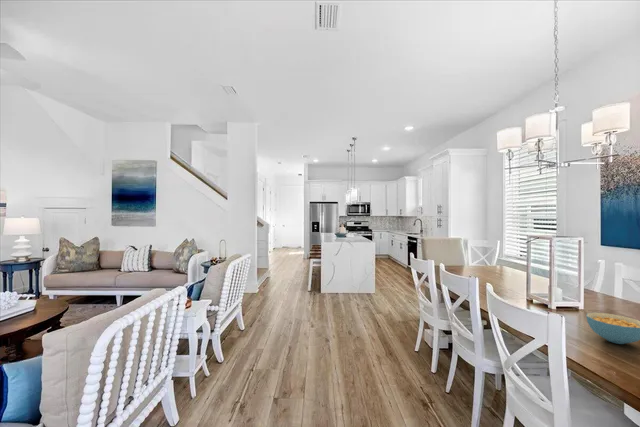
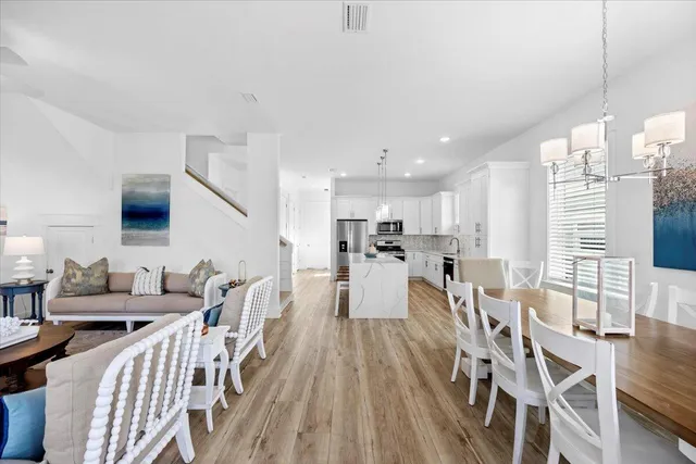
- cereal bowl [585,312,640,345]
